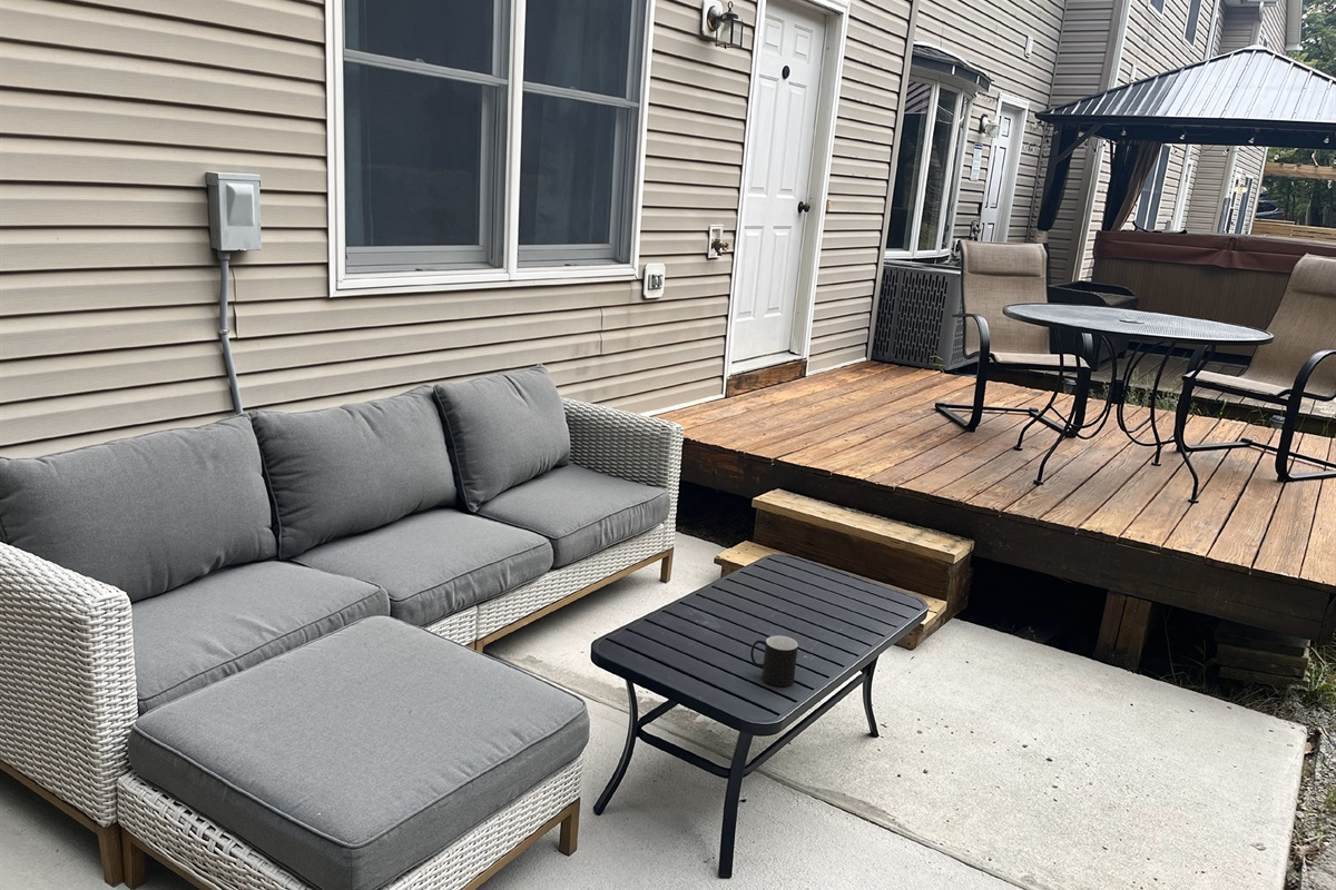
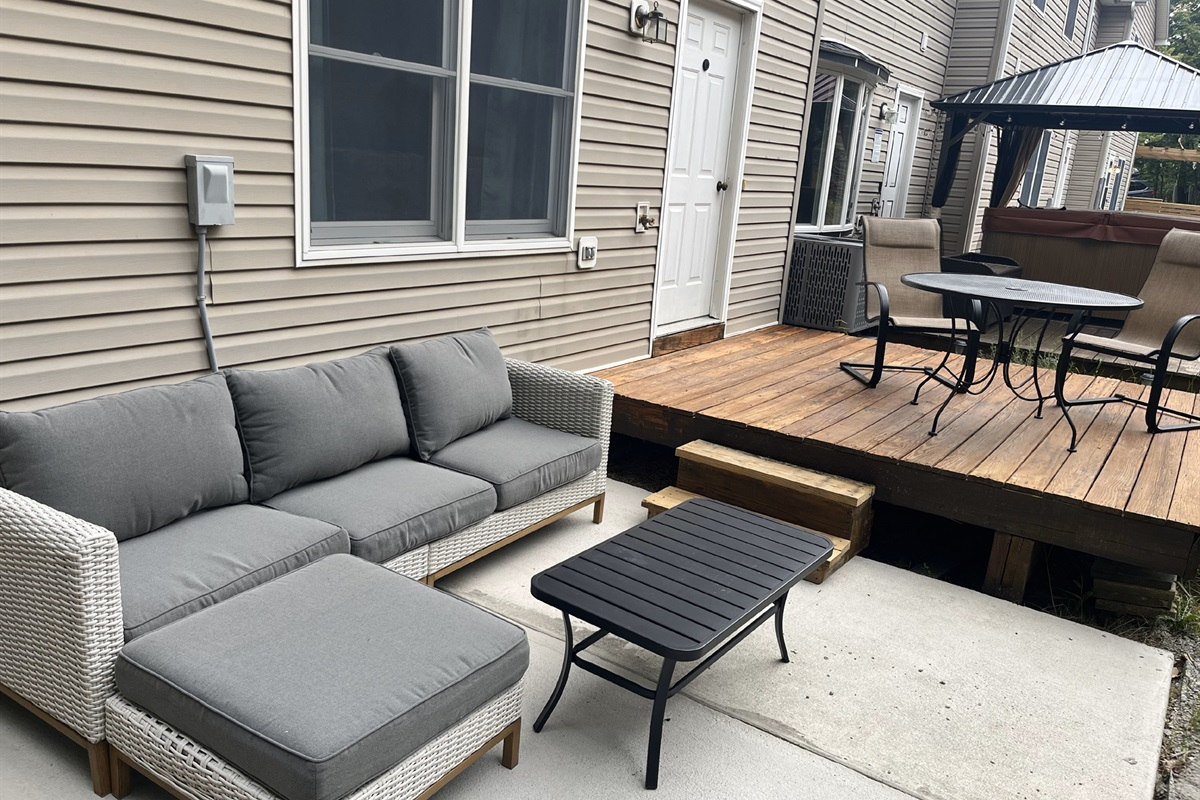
- cup [749,635,799,688]
